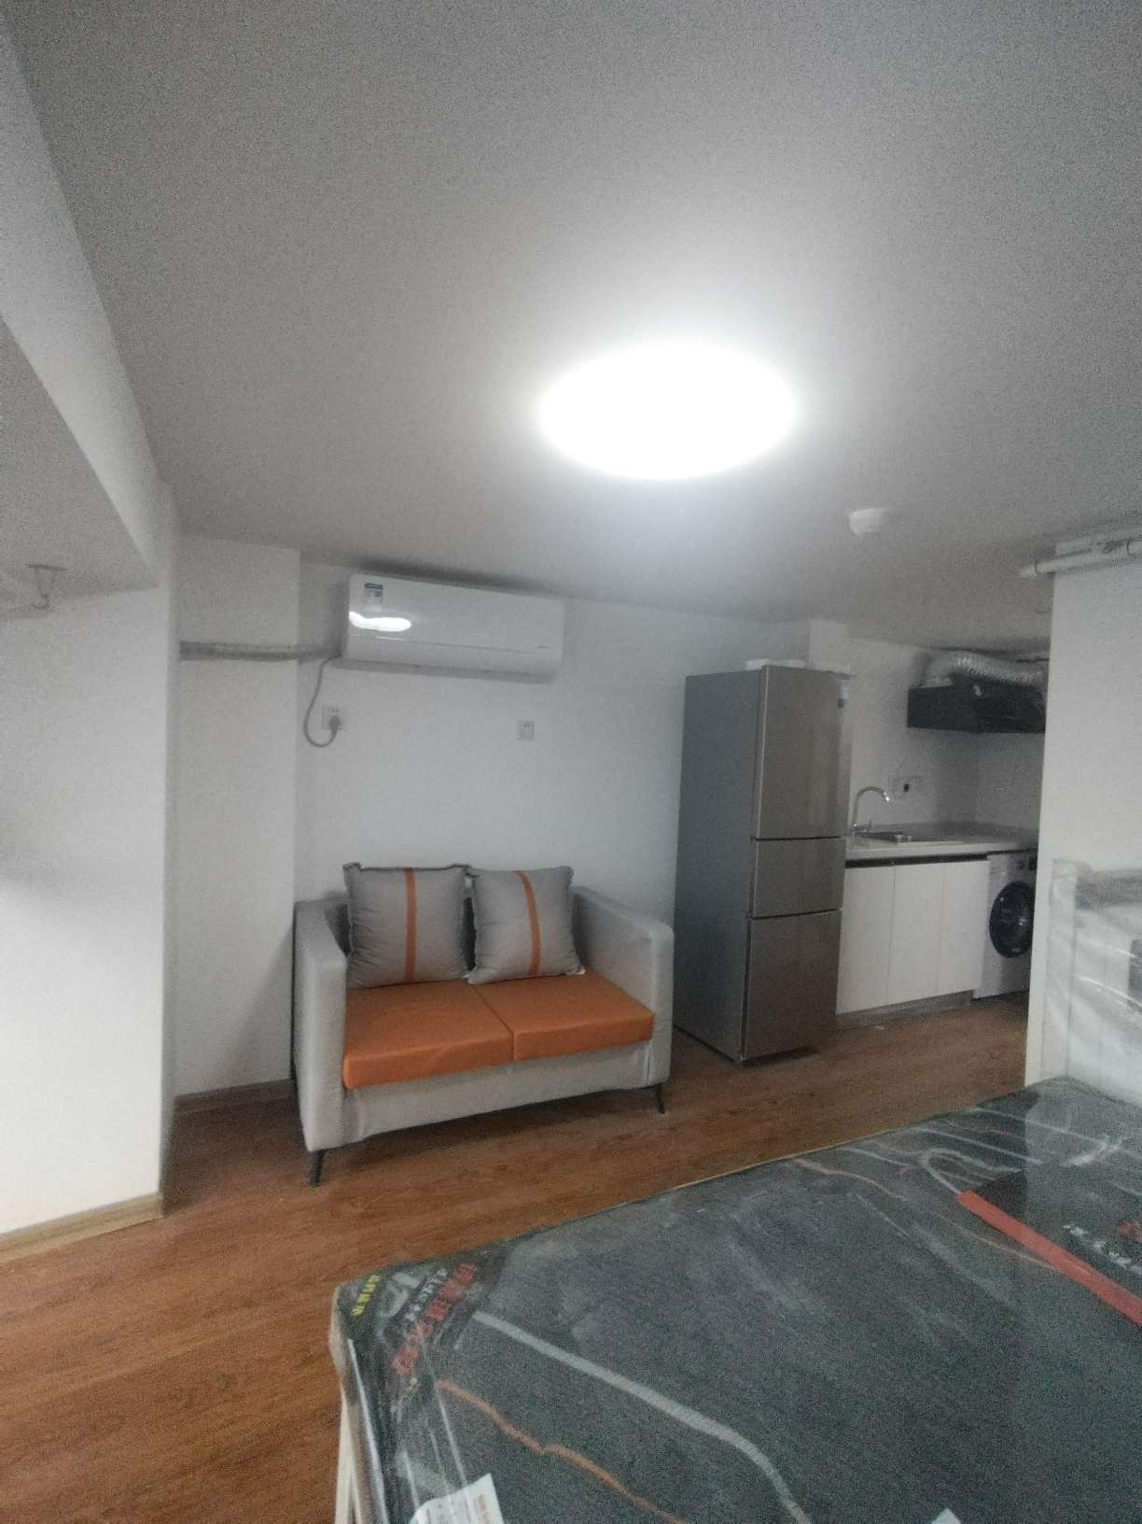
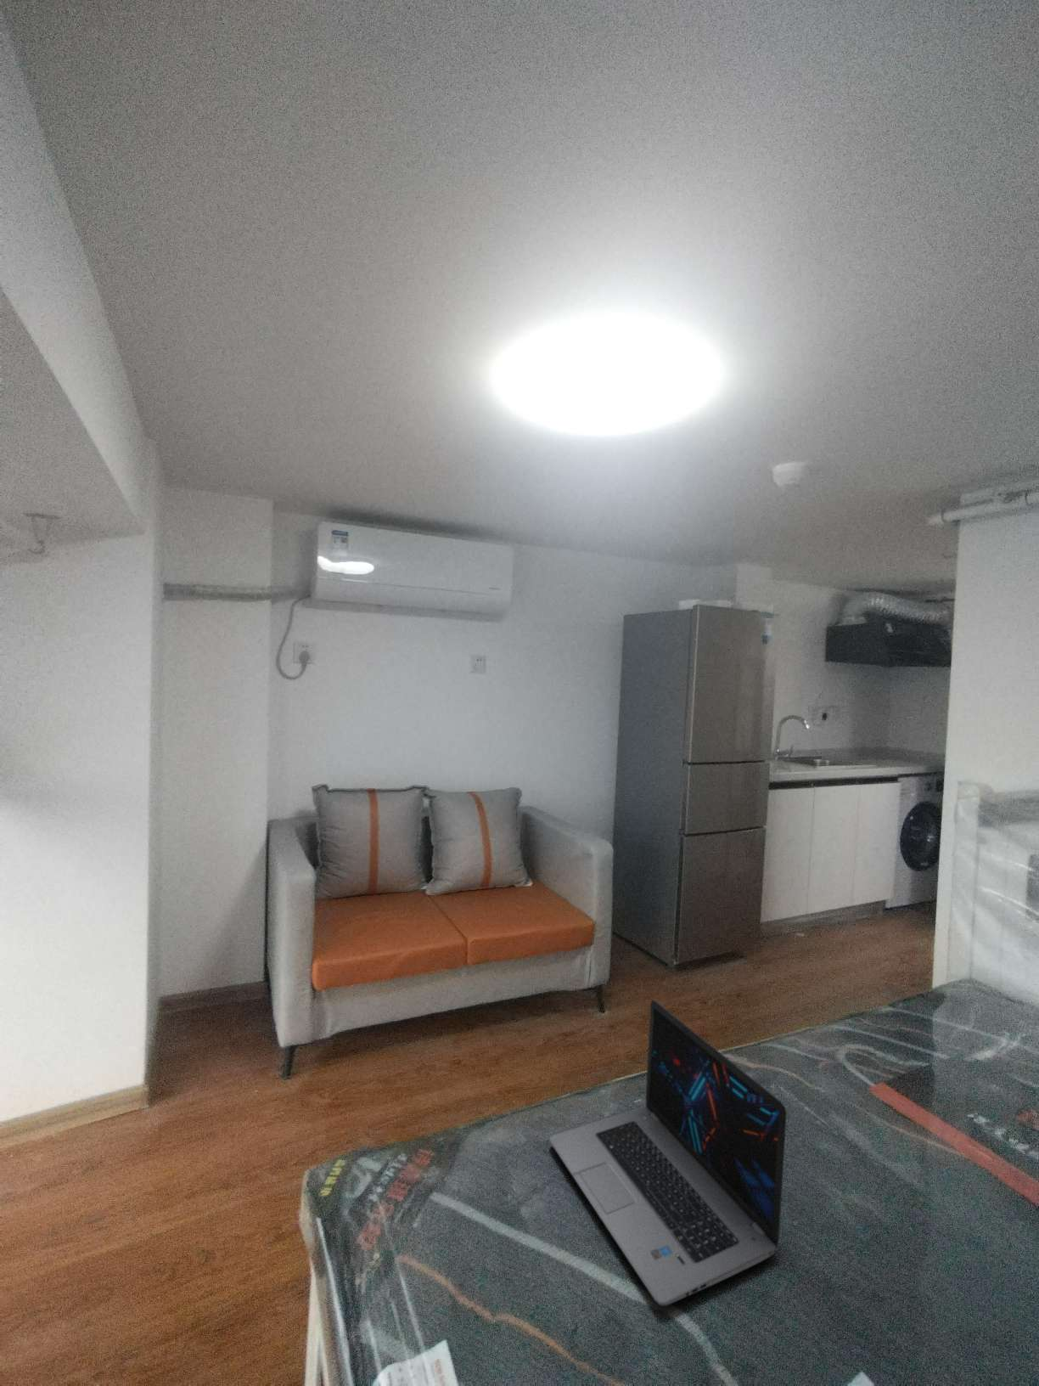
+ laptop [548,999,788,1306]
